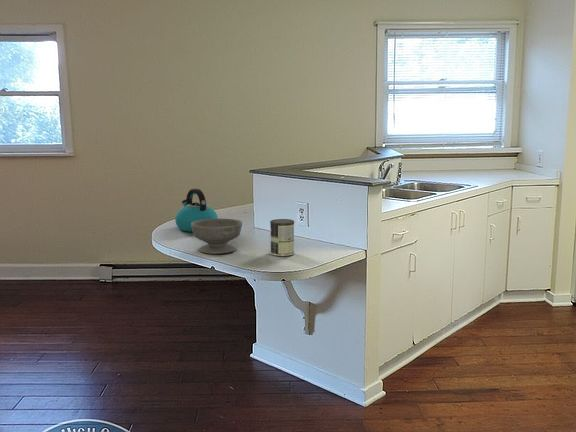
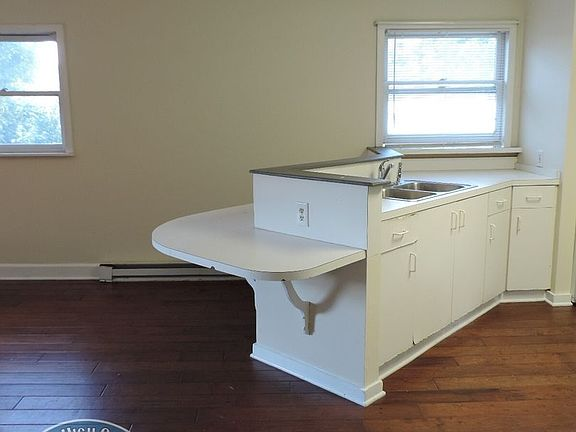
- bowl [191,218,243,255]
- coffee can [269,218,295,257]
- kettle [174,188,219,233]
